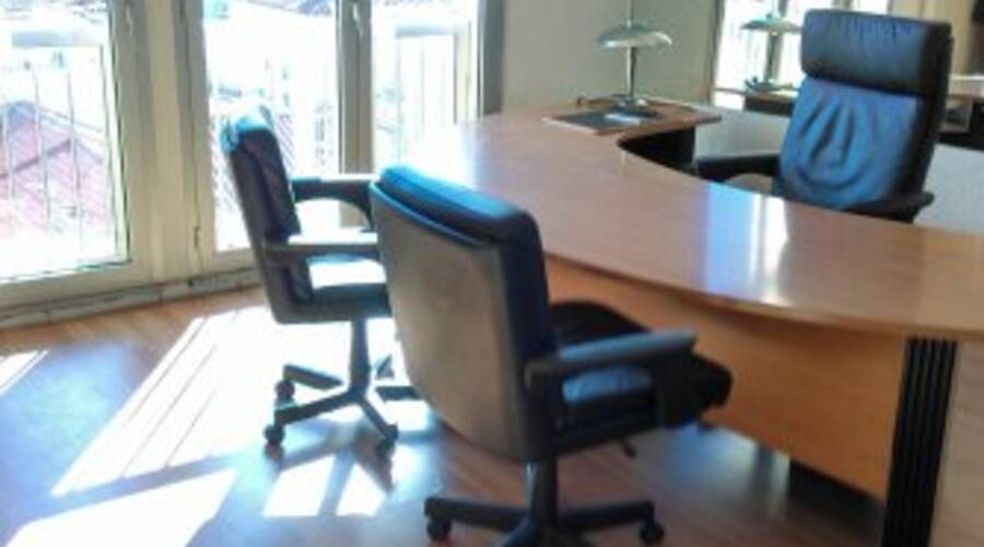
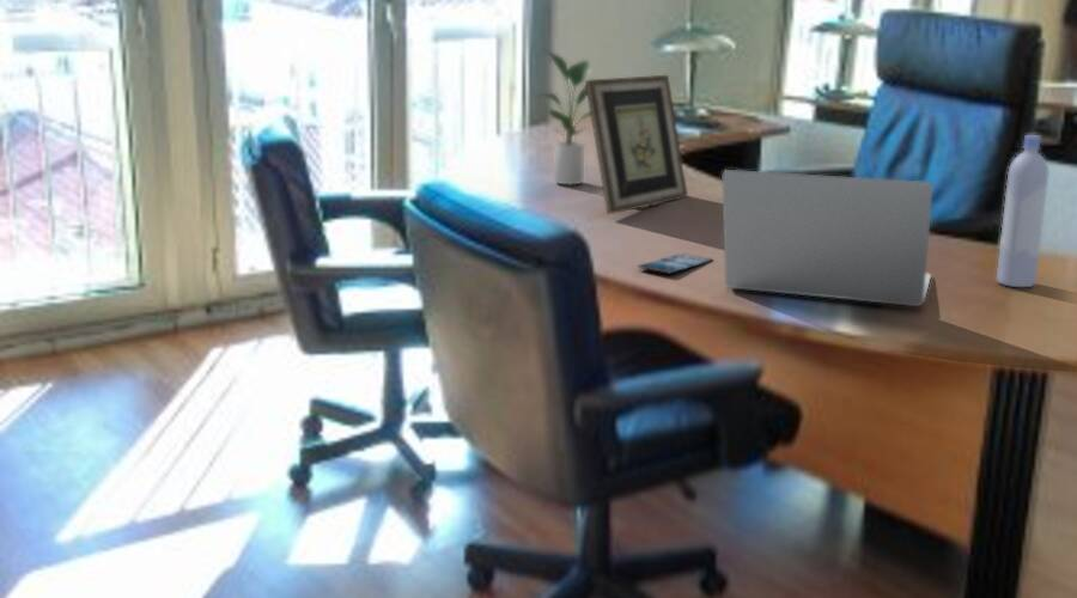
+ bottle [996,134,1049,288]
+ potted plant [533,45,595,187]
+ smartphone [637,252,713,275]
+ picture frame [584,74,689,215]
+ laptop [720,169,933,307]
